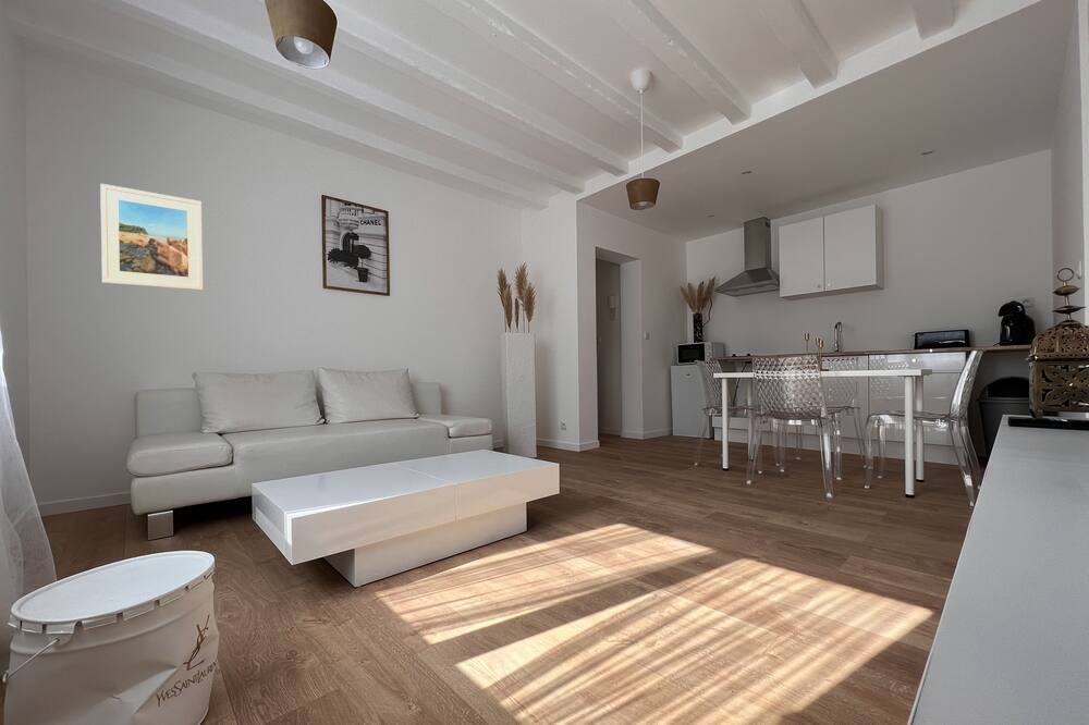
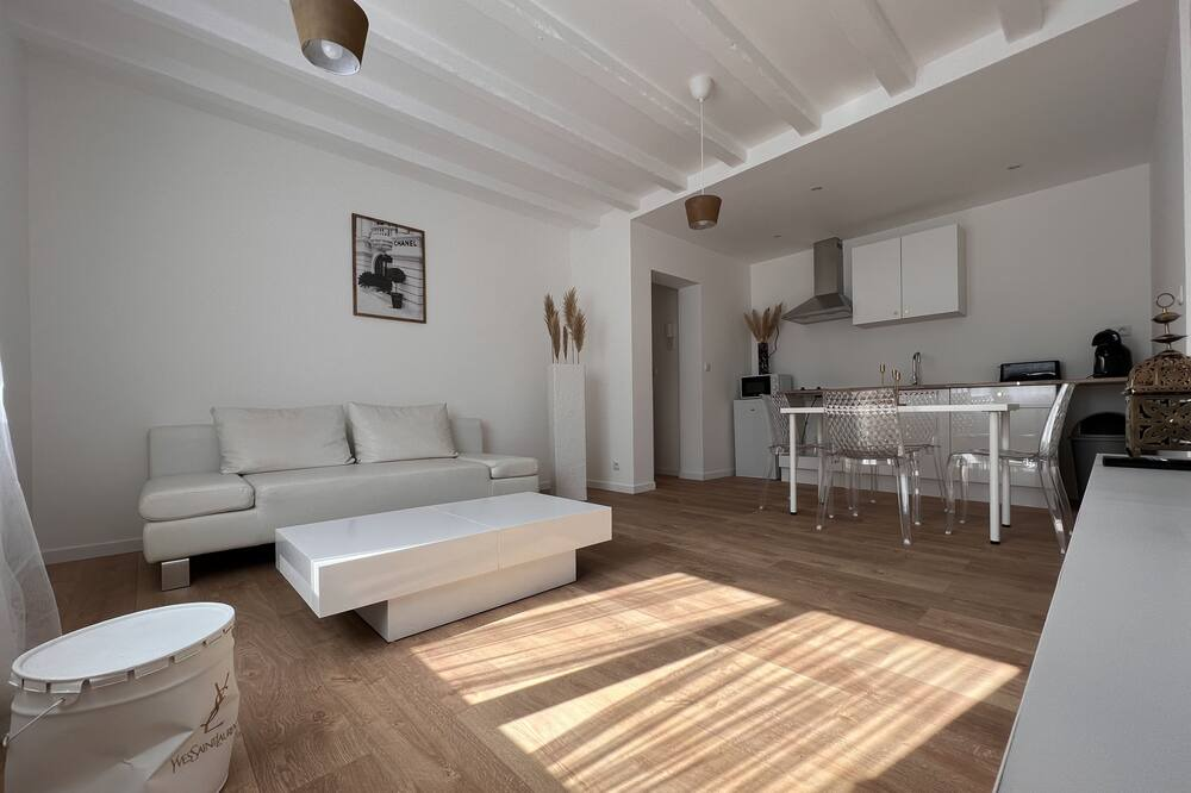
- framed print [99,183,204,292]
